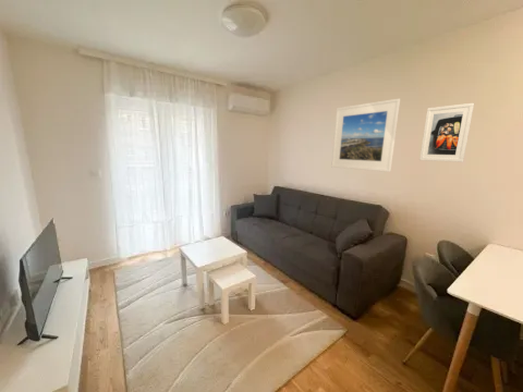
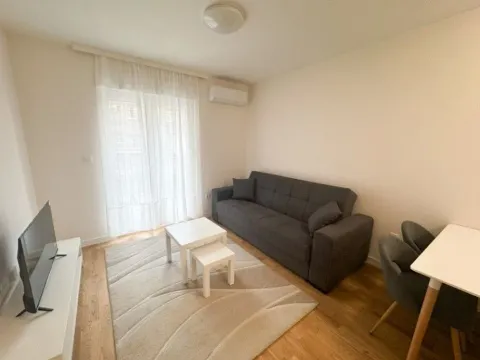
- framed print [418,102,475,163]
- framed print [330,98,401,173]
